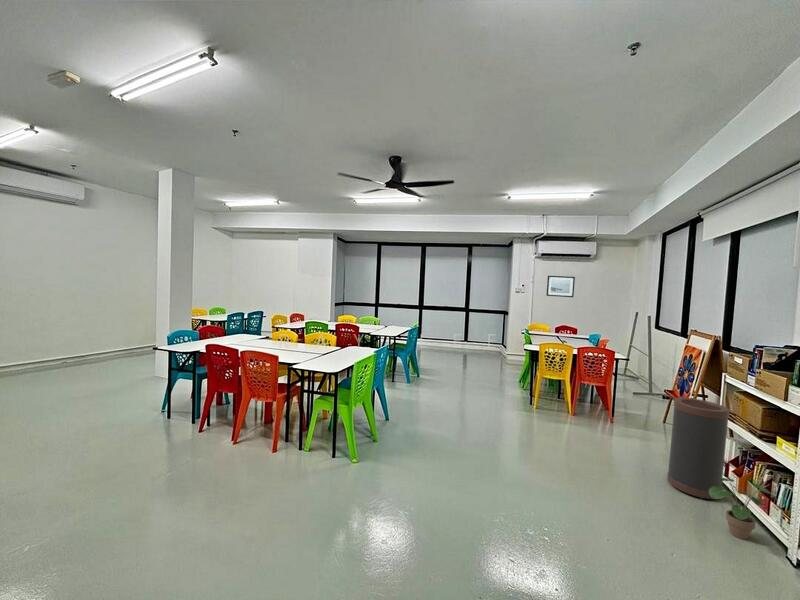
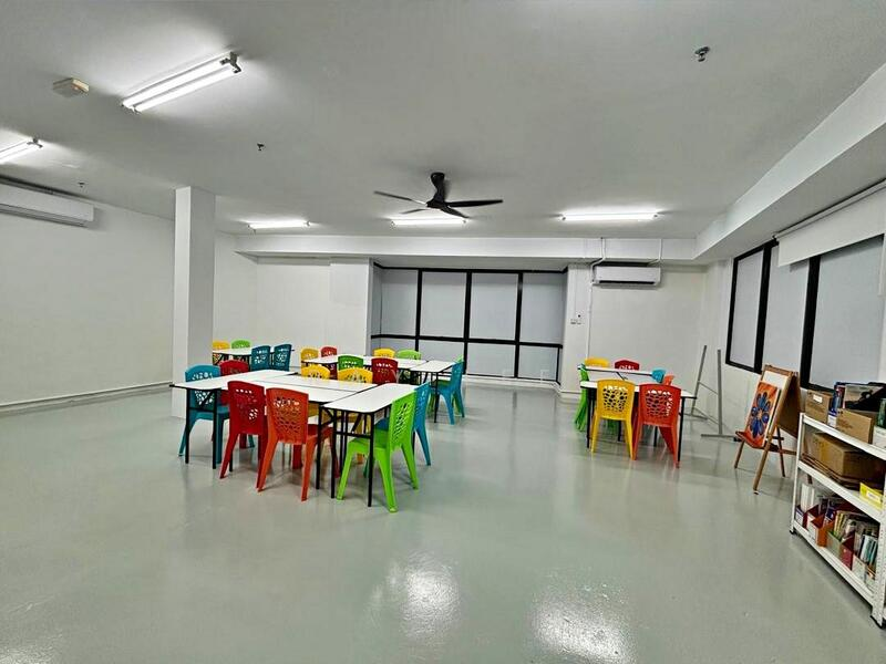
- potted plant [709,477,778,540]
- wall art [545,275,576,298]
- trash can [666,397,731,500]
